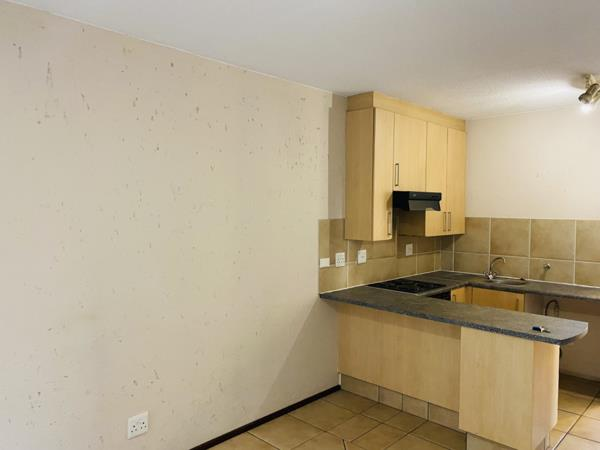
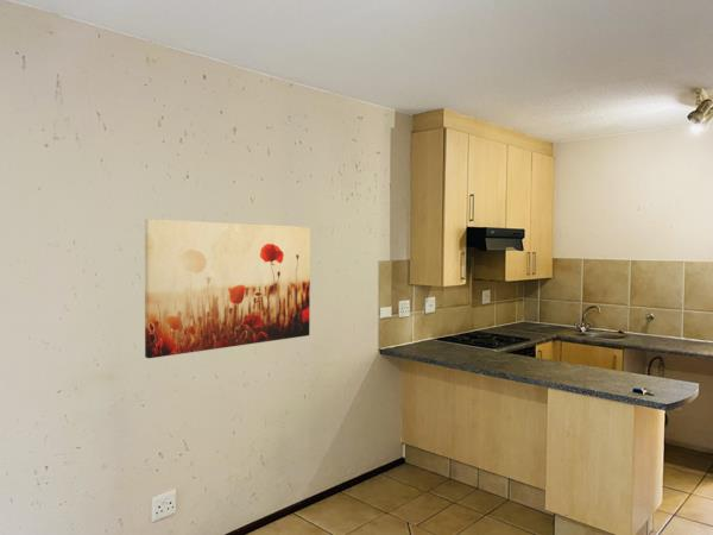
+ wall art [144,218,311,359]
